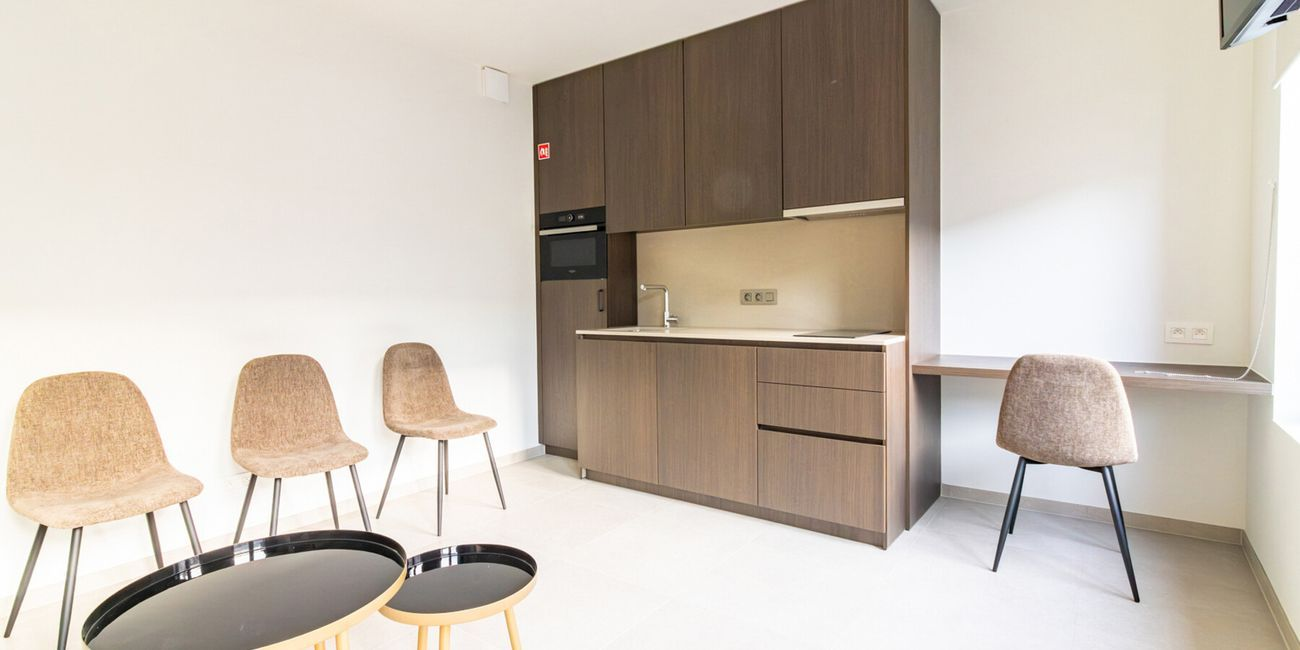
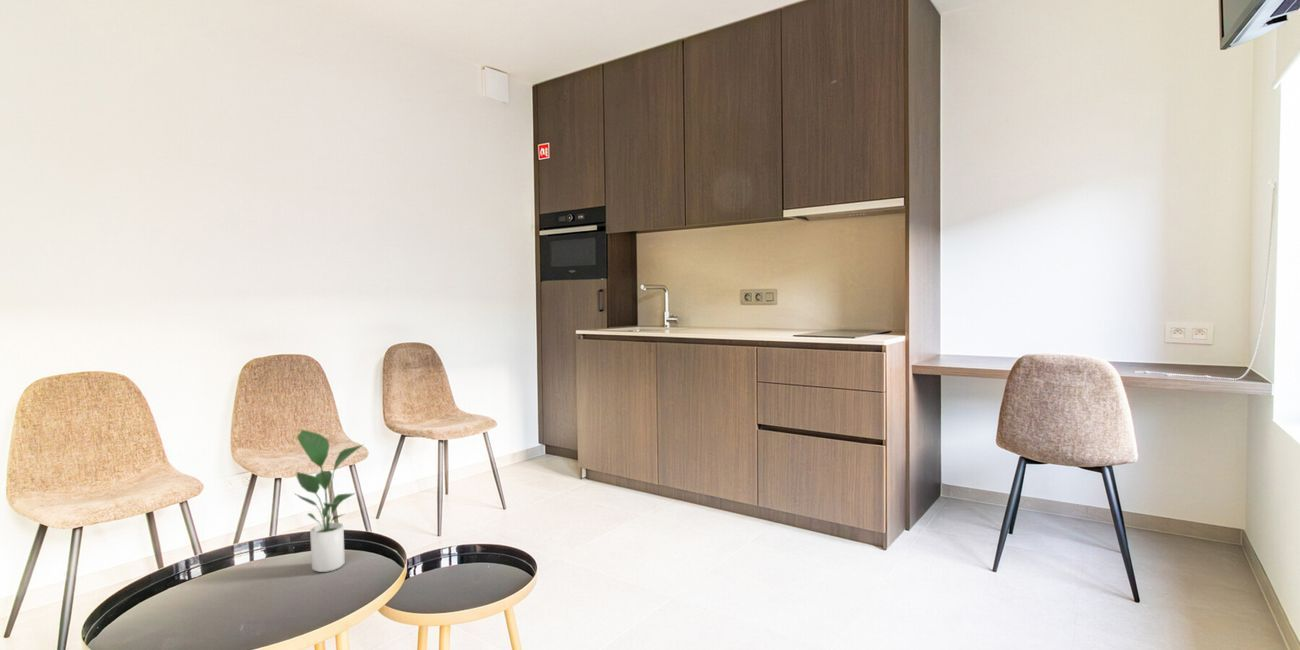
+ potted plant [293,429,364,573]
